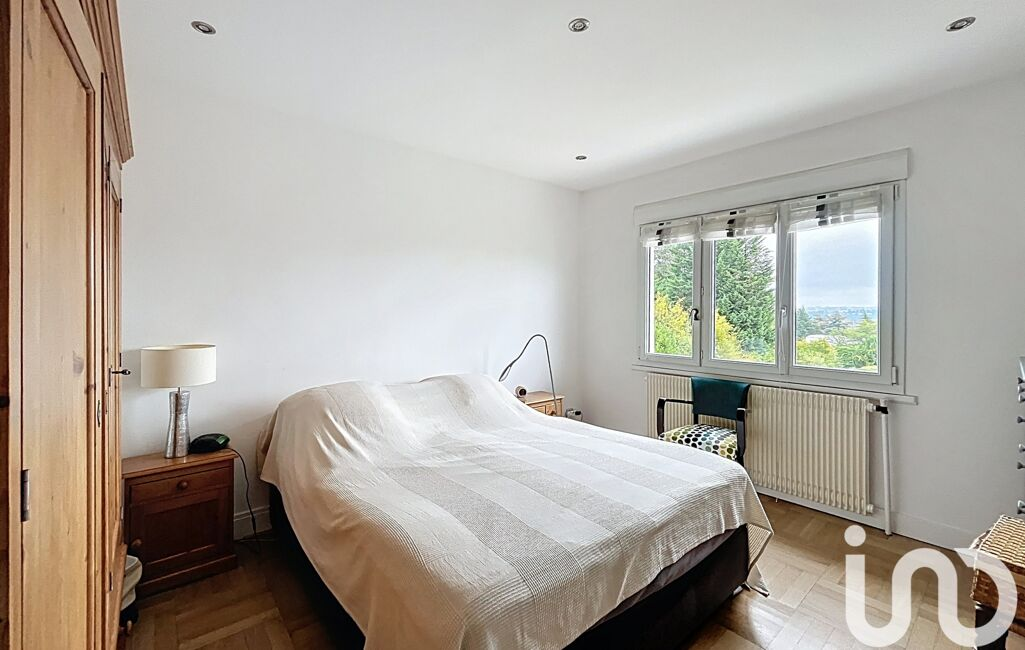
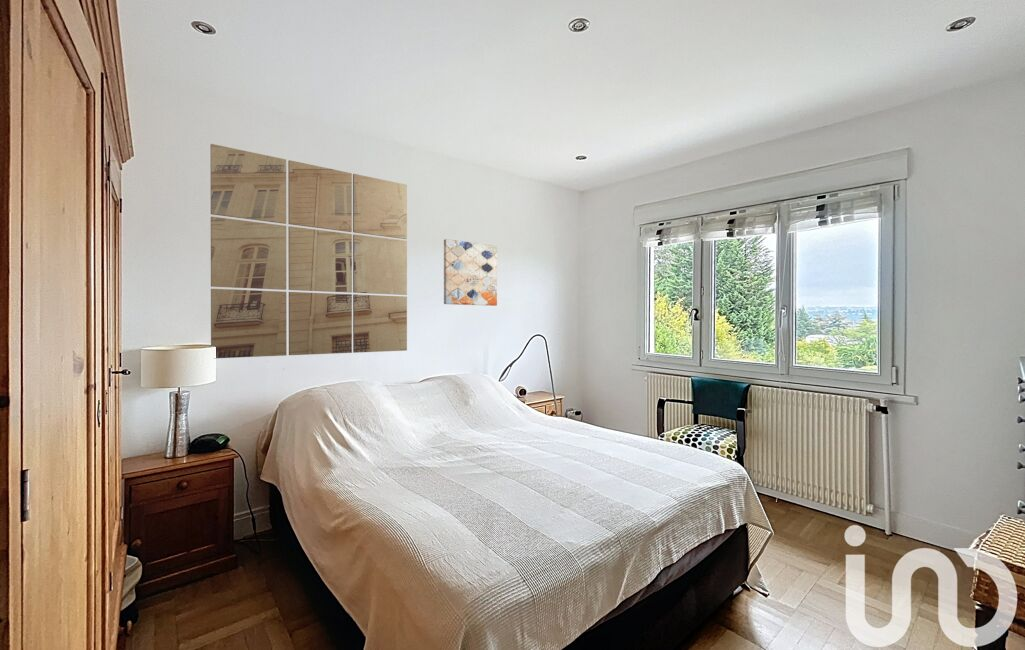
+ wall art [443,238,498,307]
+ wall art [209,143,408,359]
